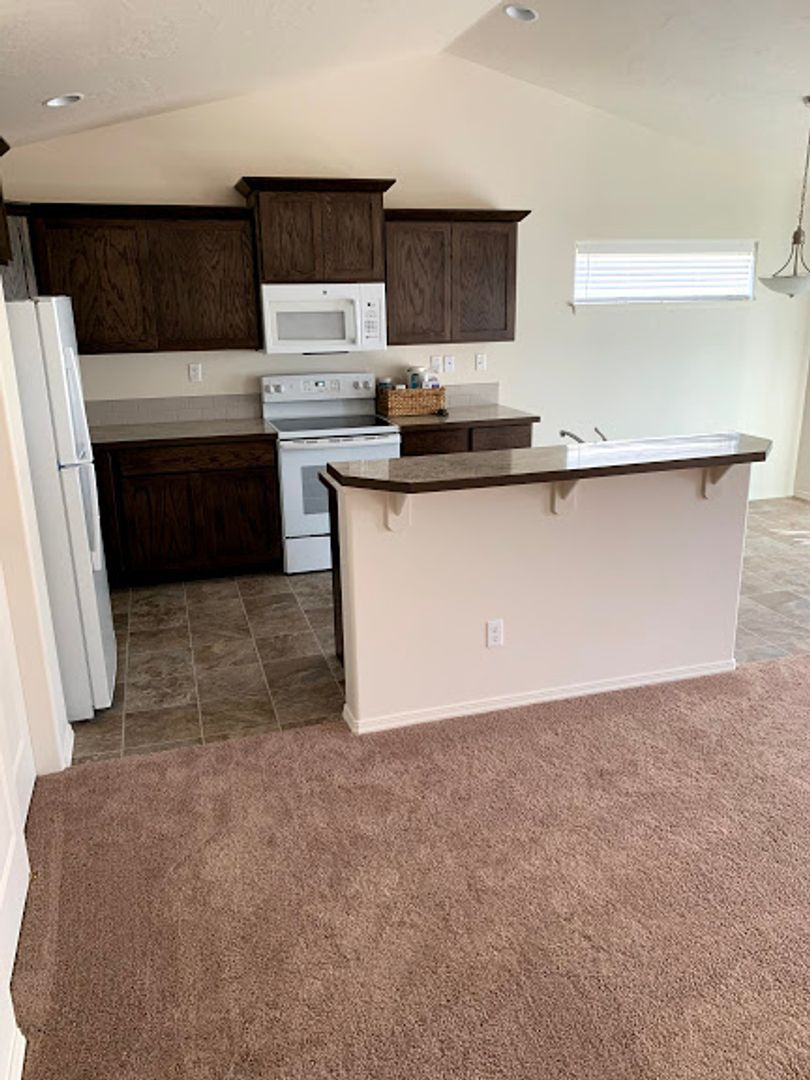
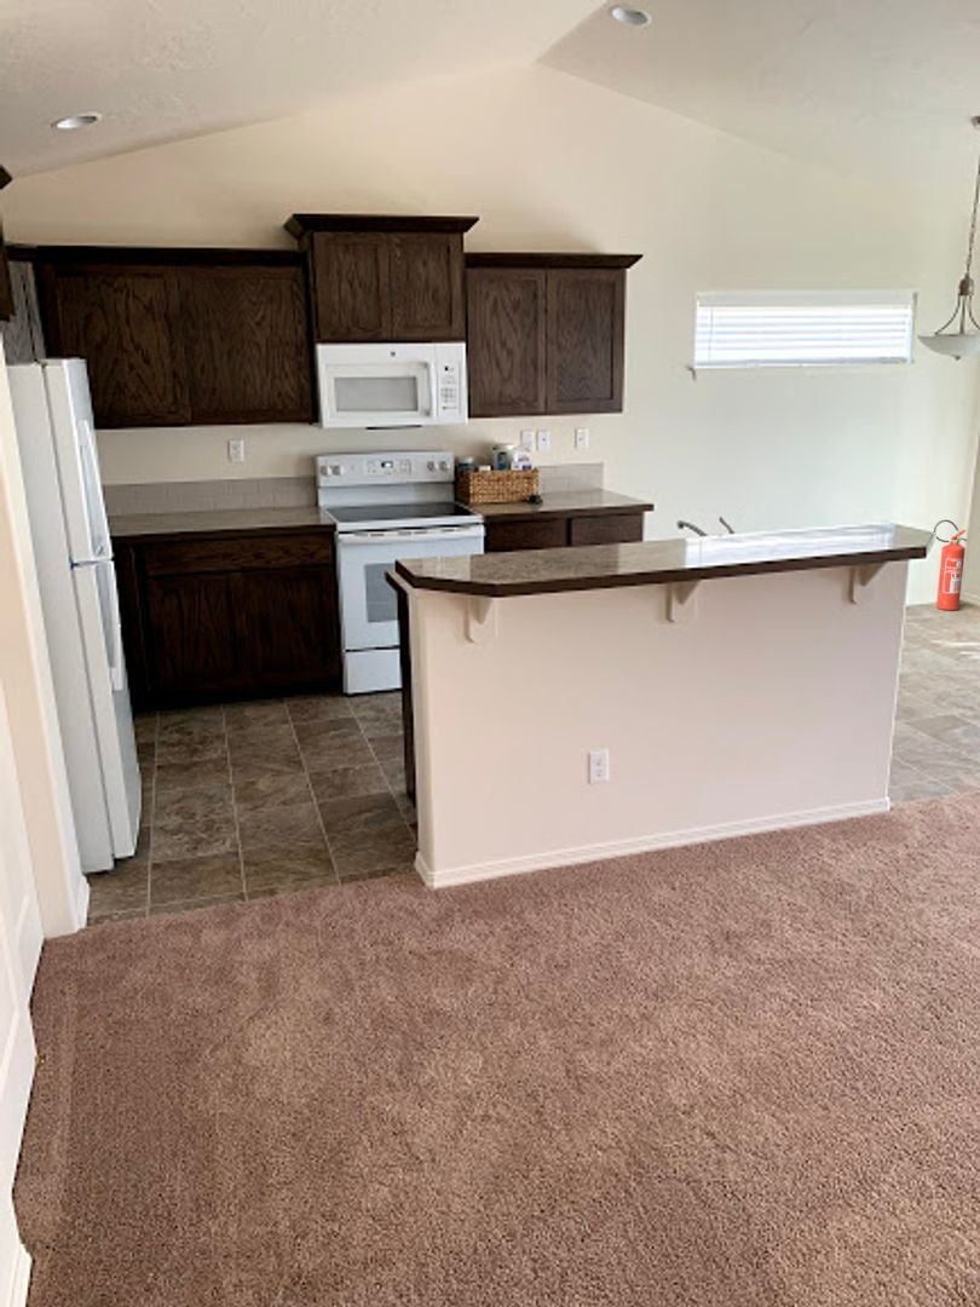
+ fire extinguisher [933,519,968,611]
